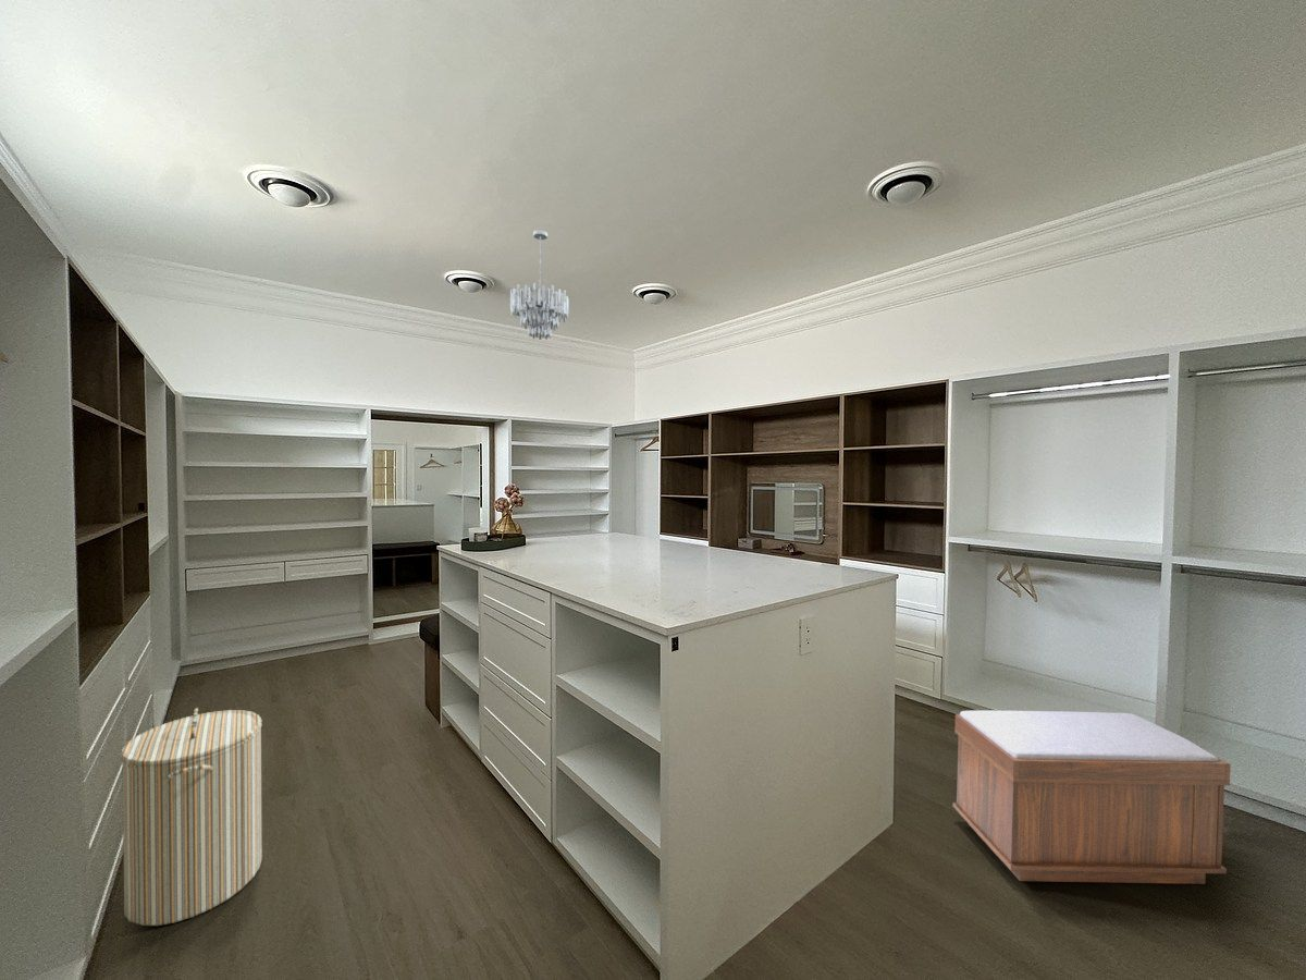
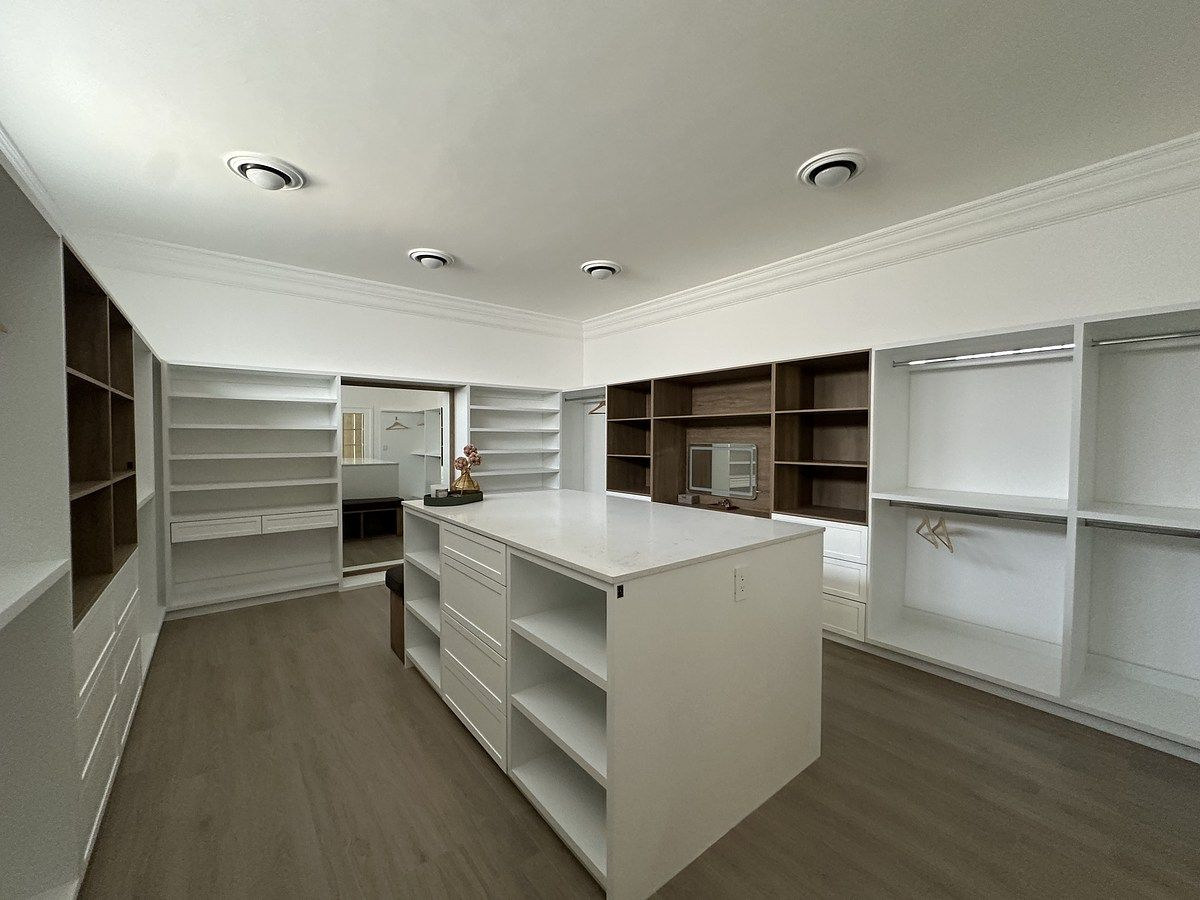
- bench [952,710,1232,885]
- laundry hamper [120,707,263,927]
- chandelier [509,229,570,341]
